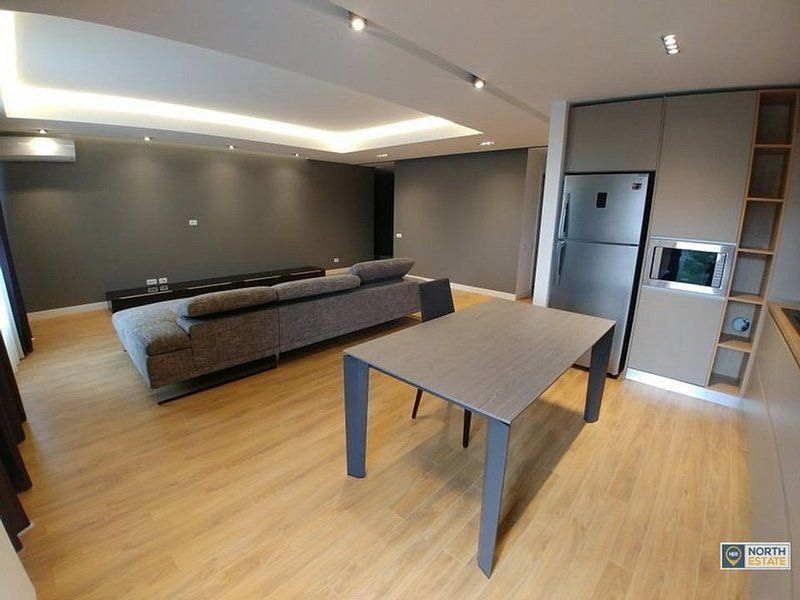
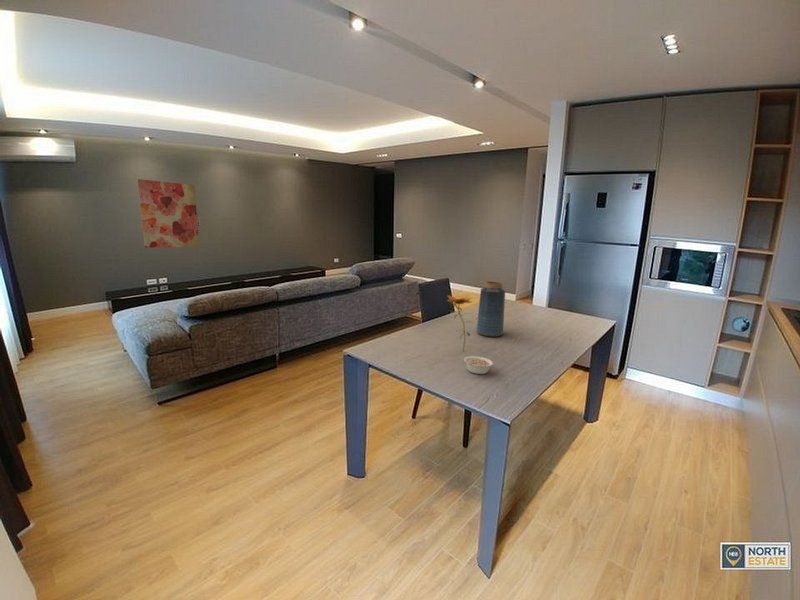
+ vase [475,281,506,337]
+ wall art [137,178,200,249]
+ legume [463,355,494,375]
+ flower [446,294,476,352]
